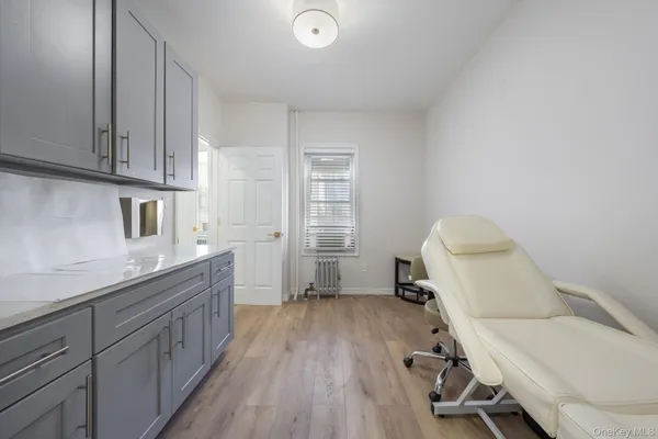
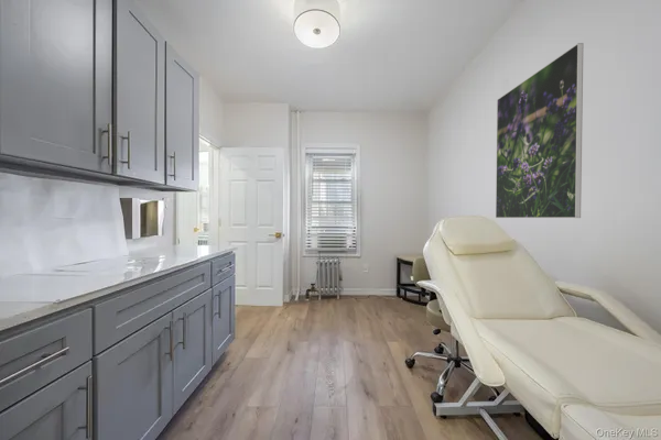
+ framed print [495,42,584,219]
